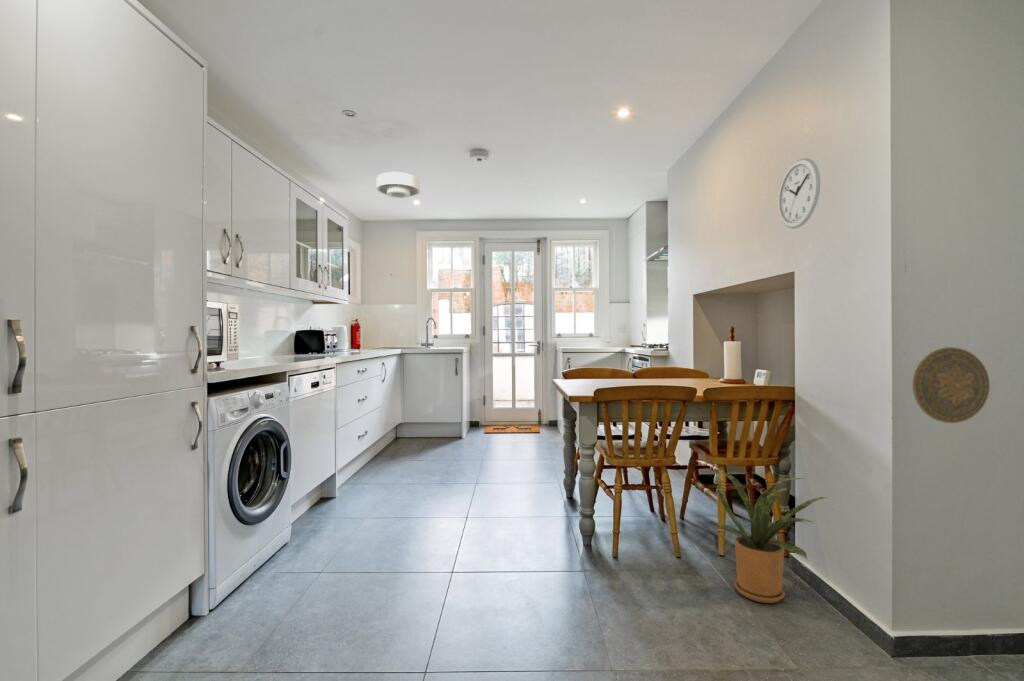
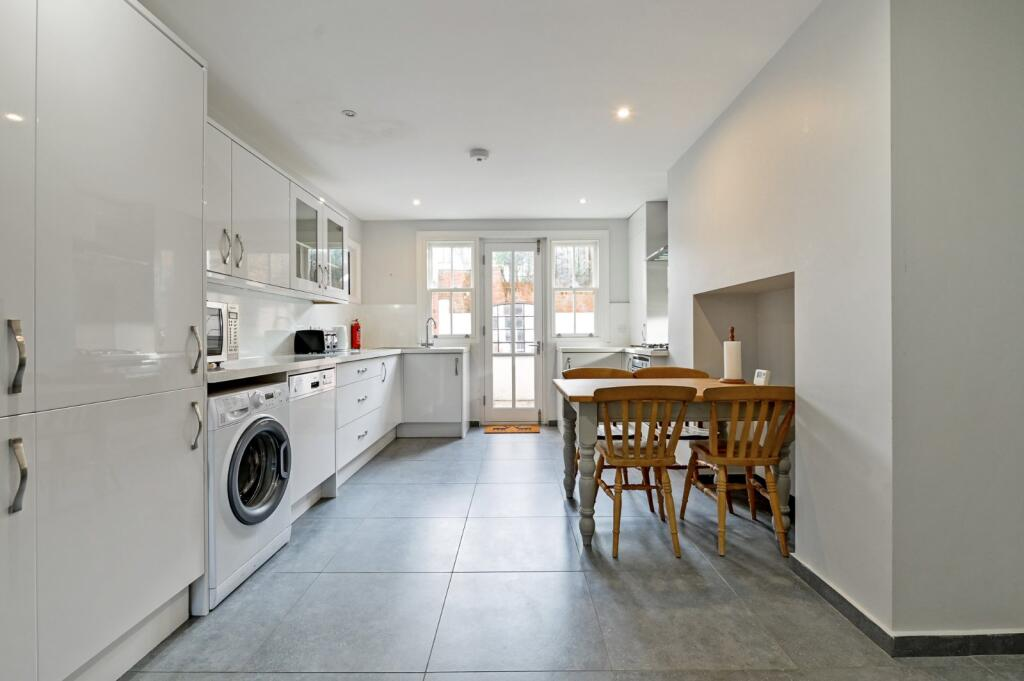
- wall clock [778,157,821,230]
- decorative plate [911,346,991,424]
- house plant [709,468,828,604]
- ceiling light [376,171,421,199]
